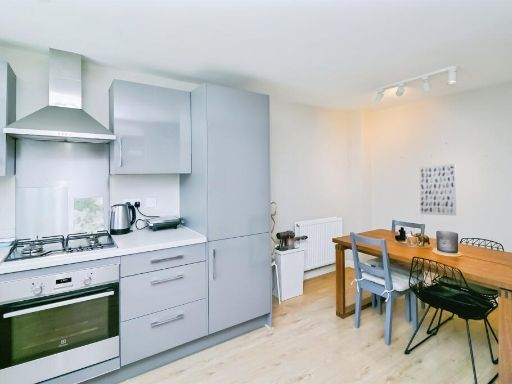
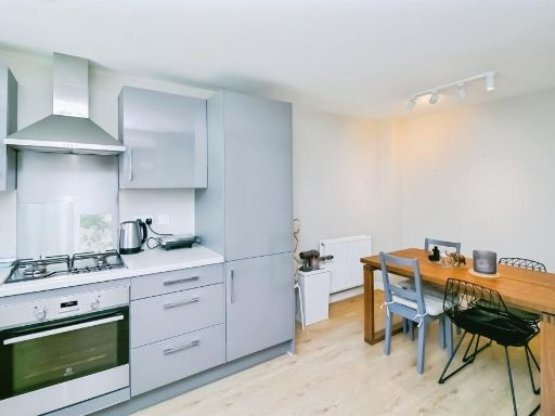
- wall art [418,163,458,217]
